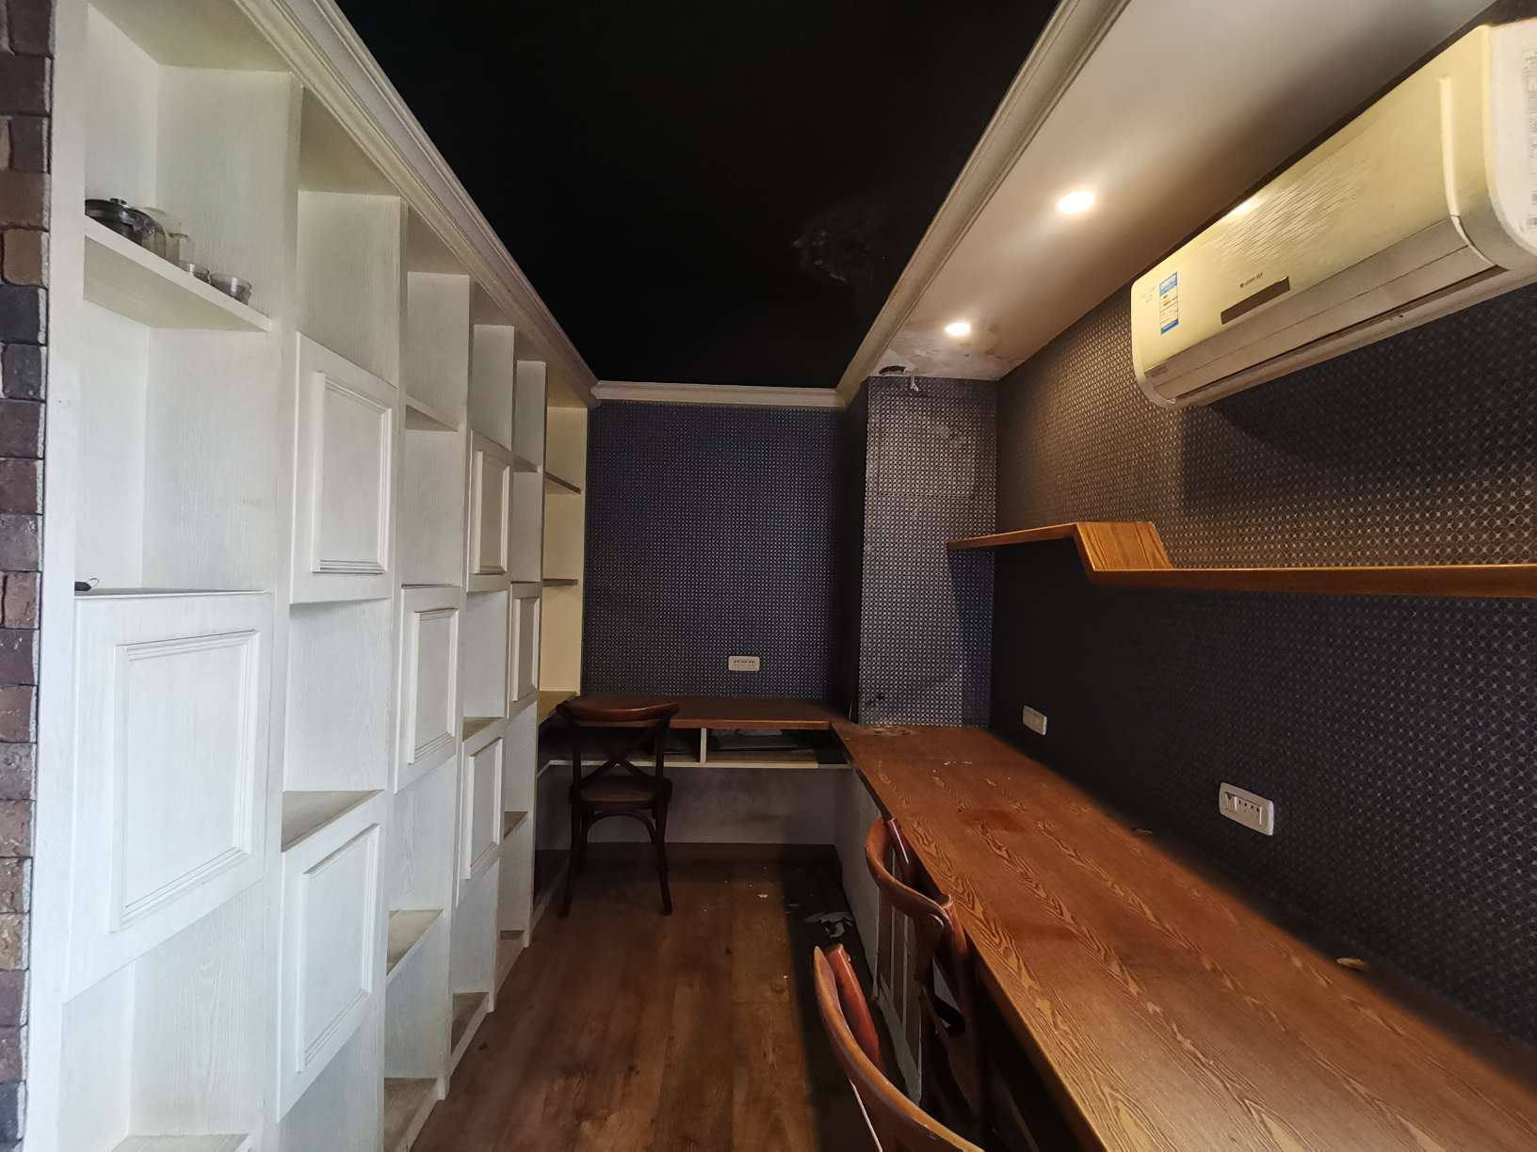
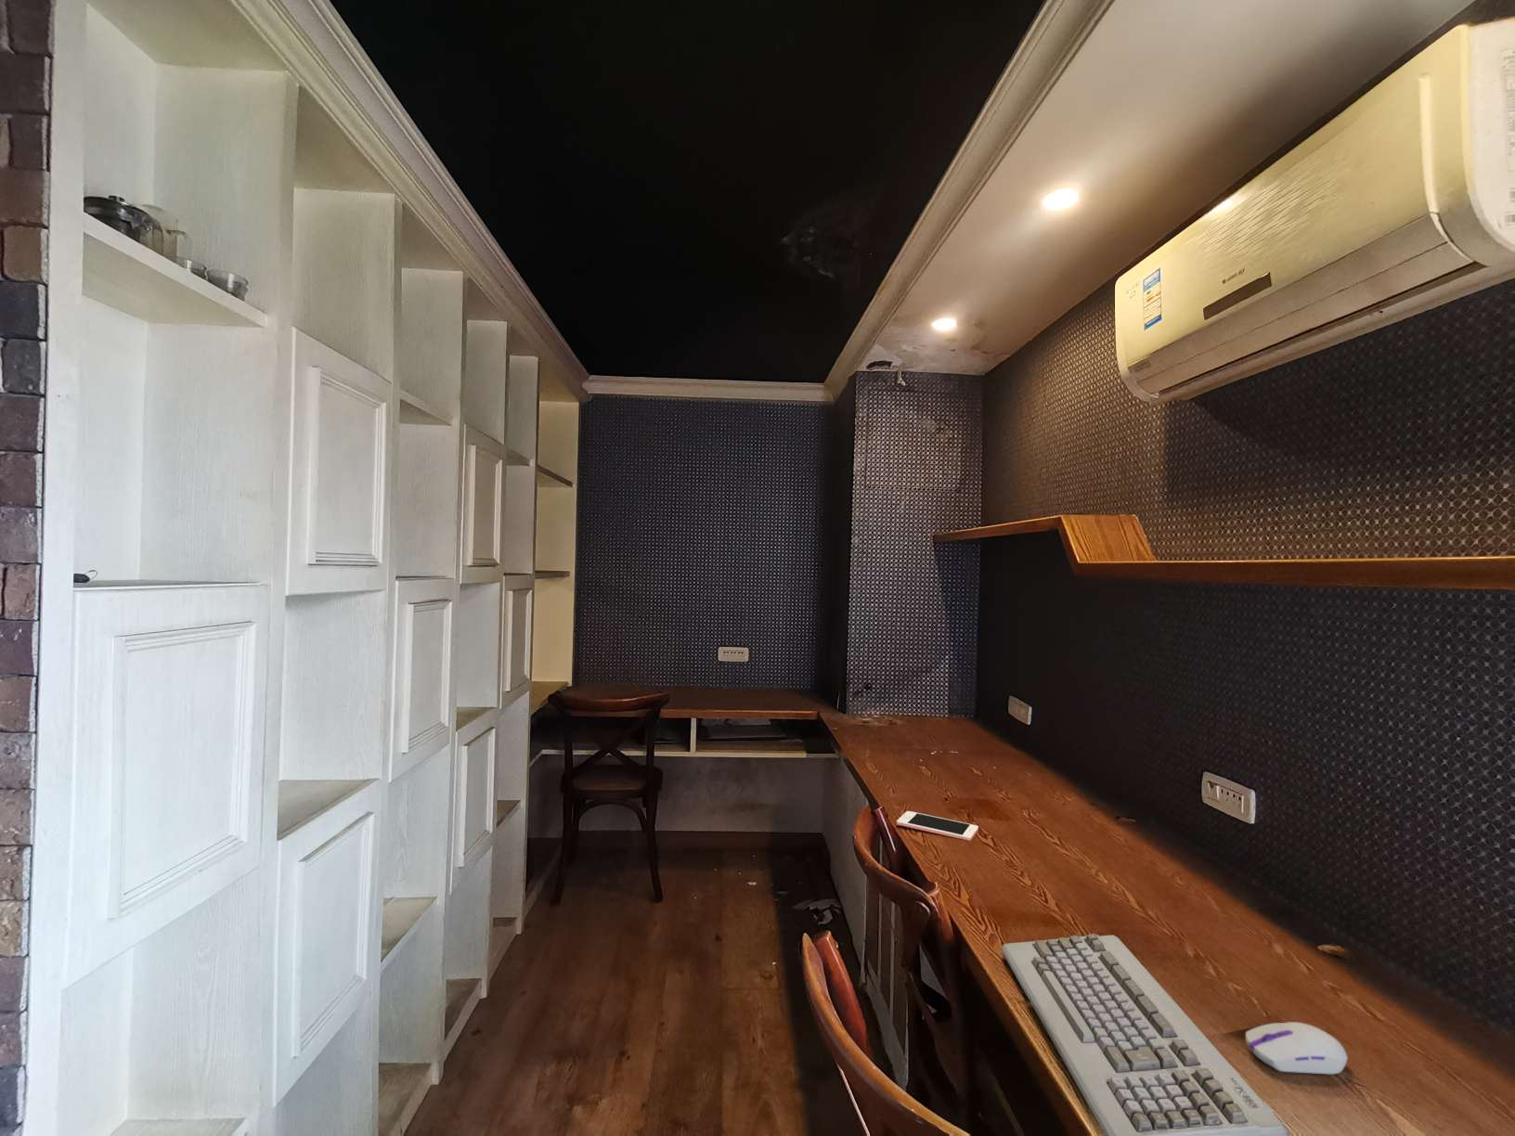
+ computer mouse [1245,1021,1349,1075]
+ cell phone [896,810,979,841]
+ keyboard [1001,933,1291,1136]
